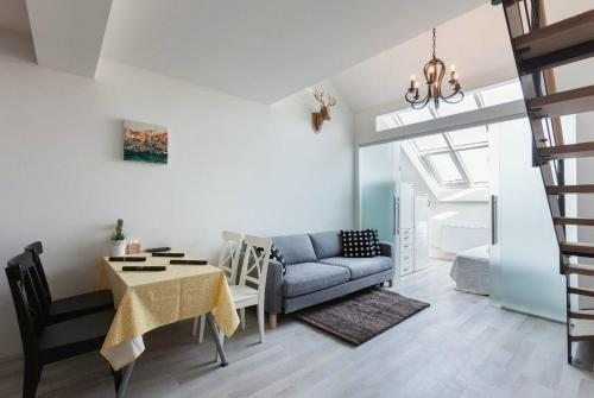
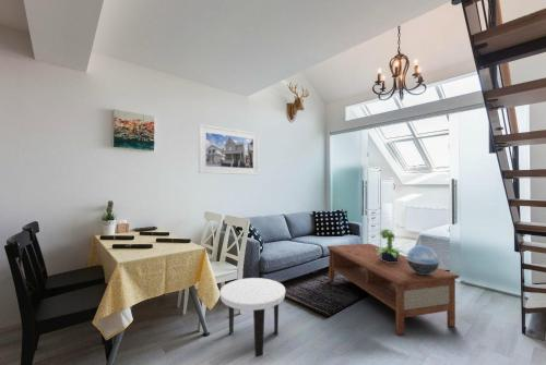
+ side table [218,277,287,357]
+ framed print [198,123,260,175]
+ coffee table [325,243,461,337]
+ potted plant [376,228,407,263]
+ decorative sphere [405,244,440,275]
